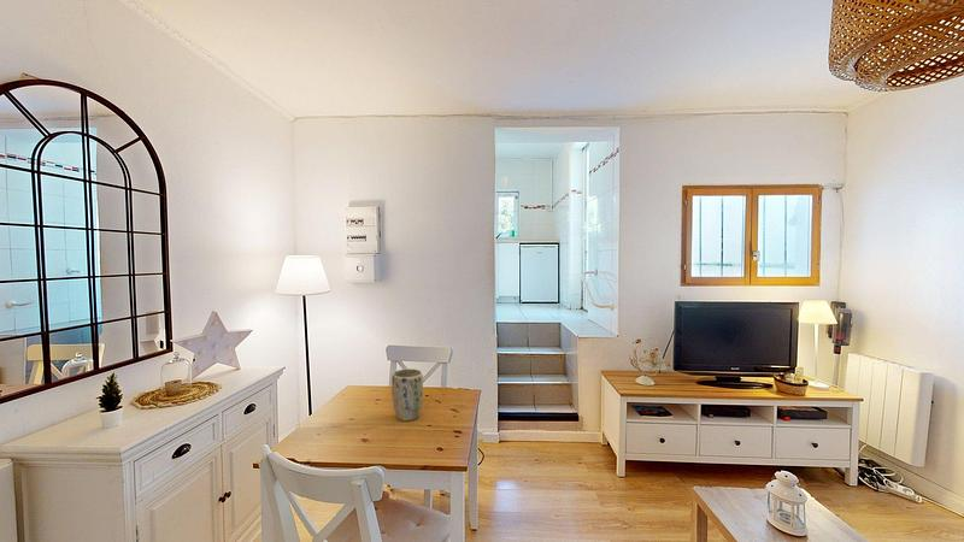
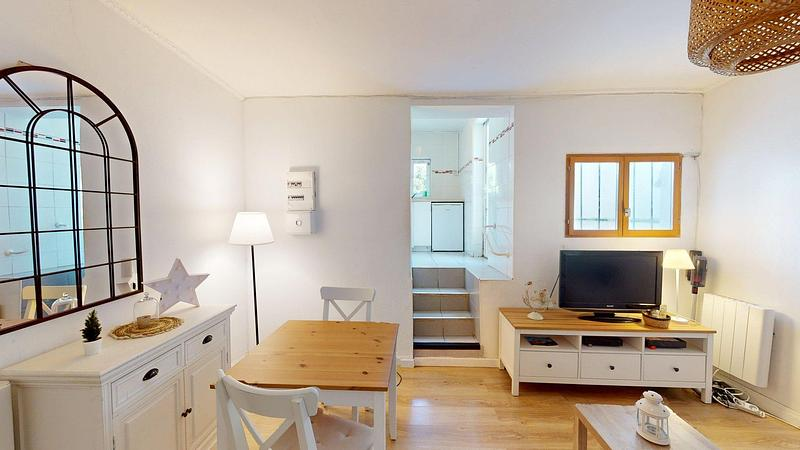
- plant pot [390,367,424,422]
